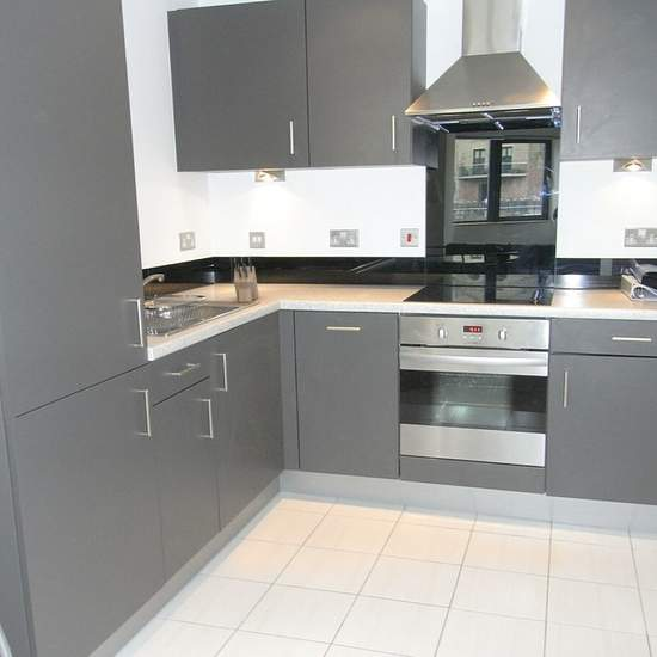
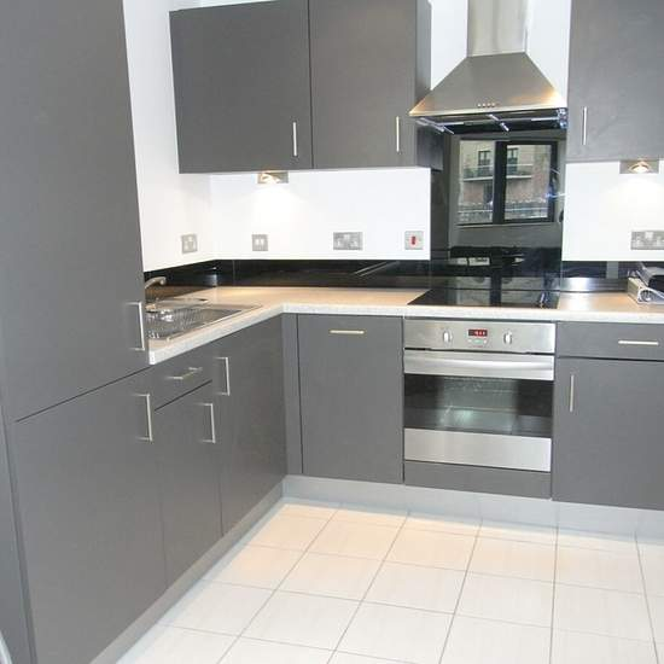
- knife block [233,256,260,303]
